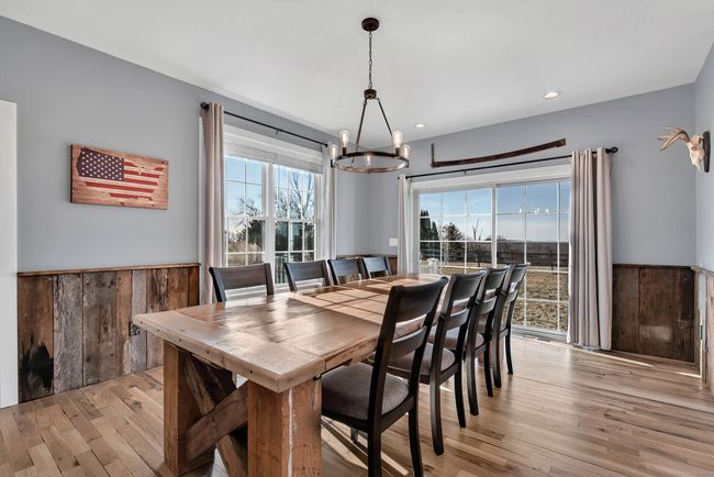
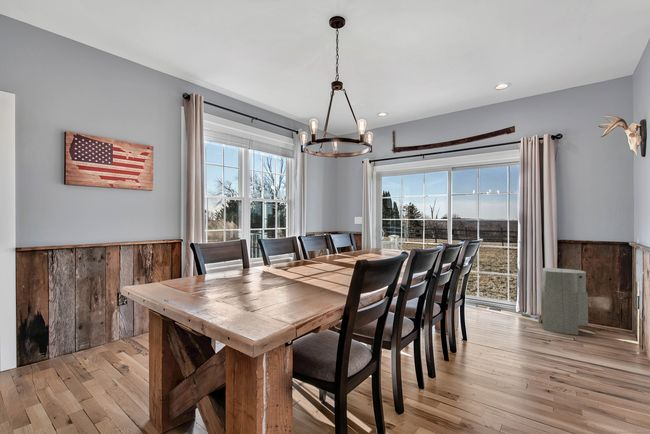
+ air purifier [537,267,589,336]
